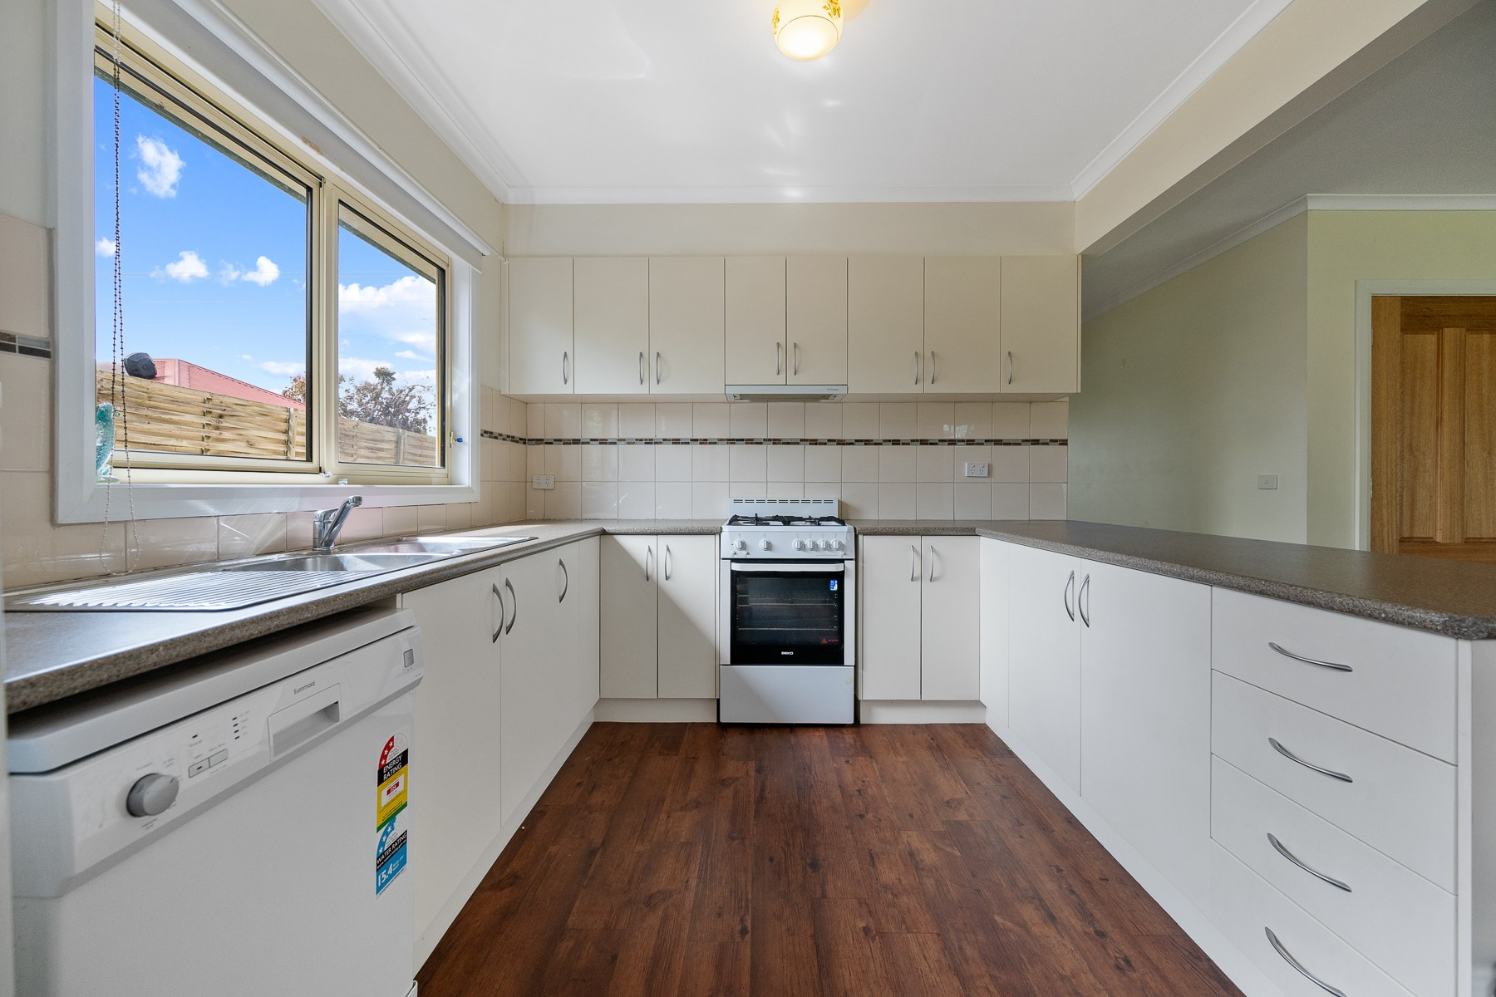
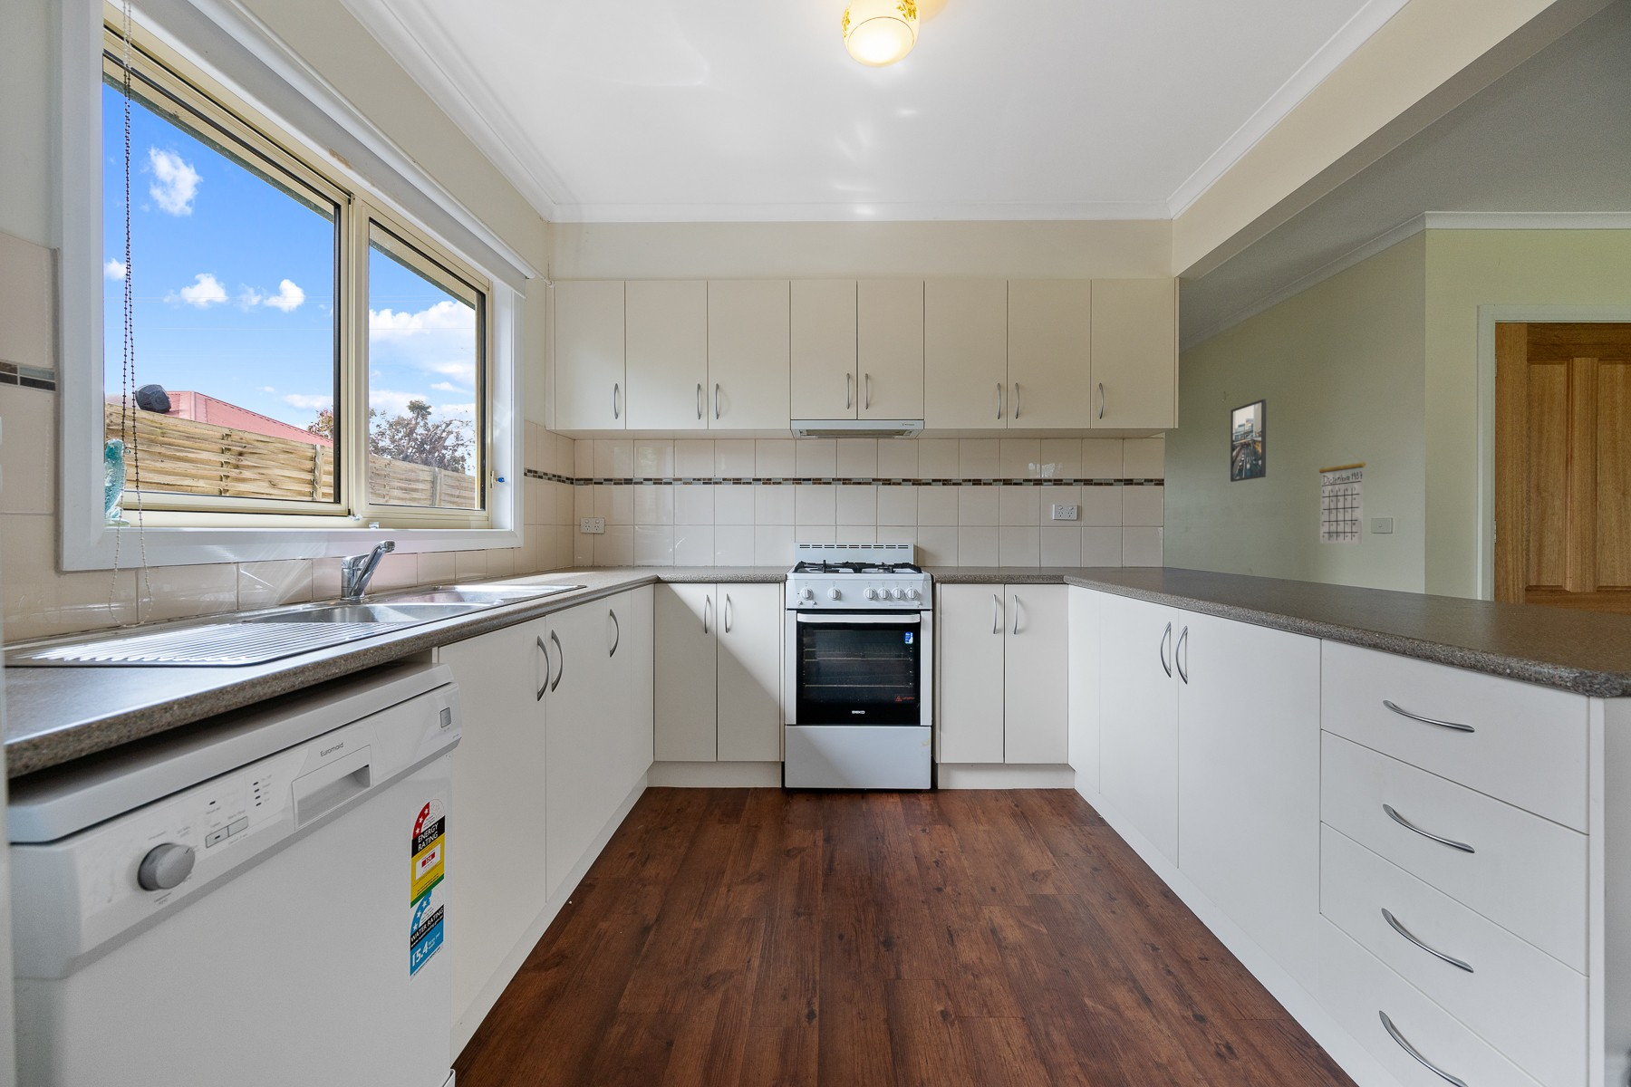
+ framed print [1229,398,1268,483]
+ calendar [1318,448,1366,545]
